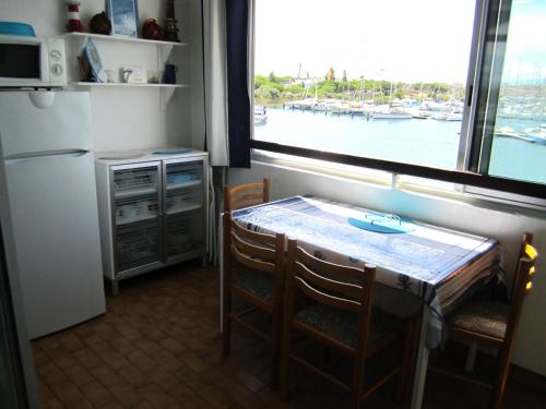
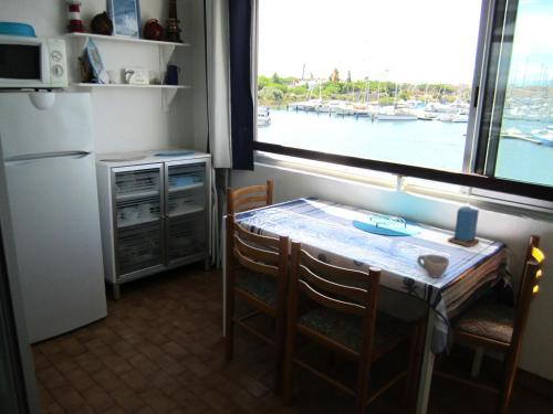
+ cup [416,254,450,279]
+ candle [447,201,480,247]
